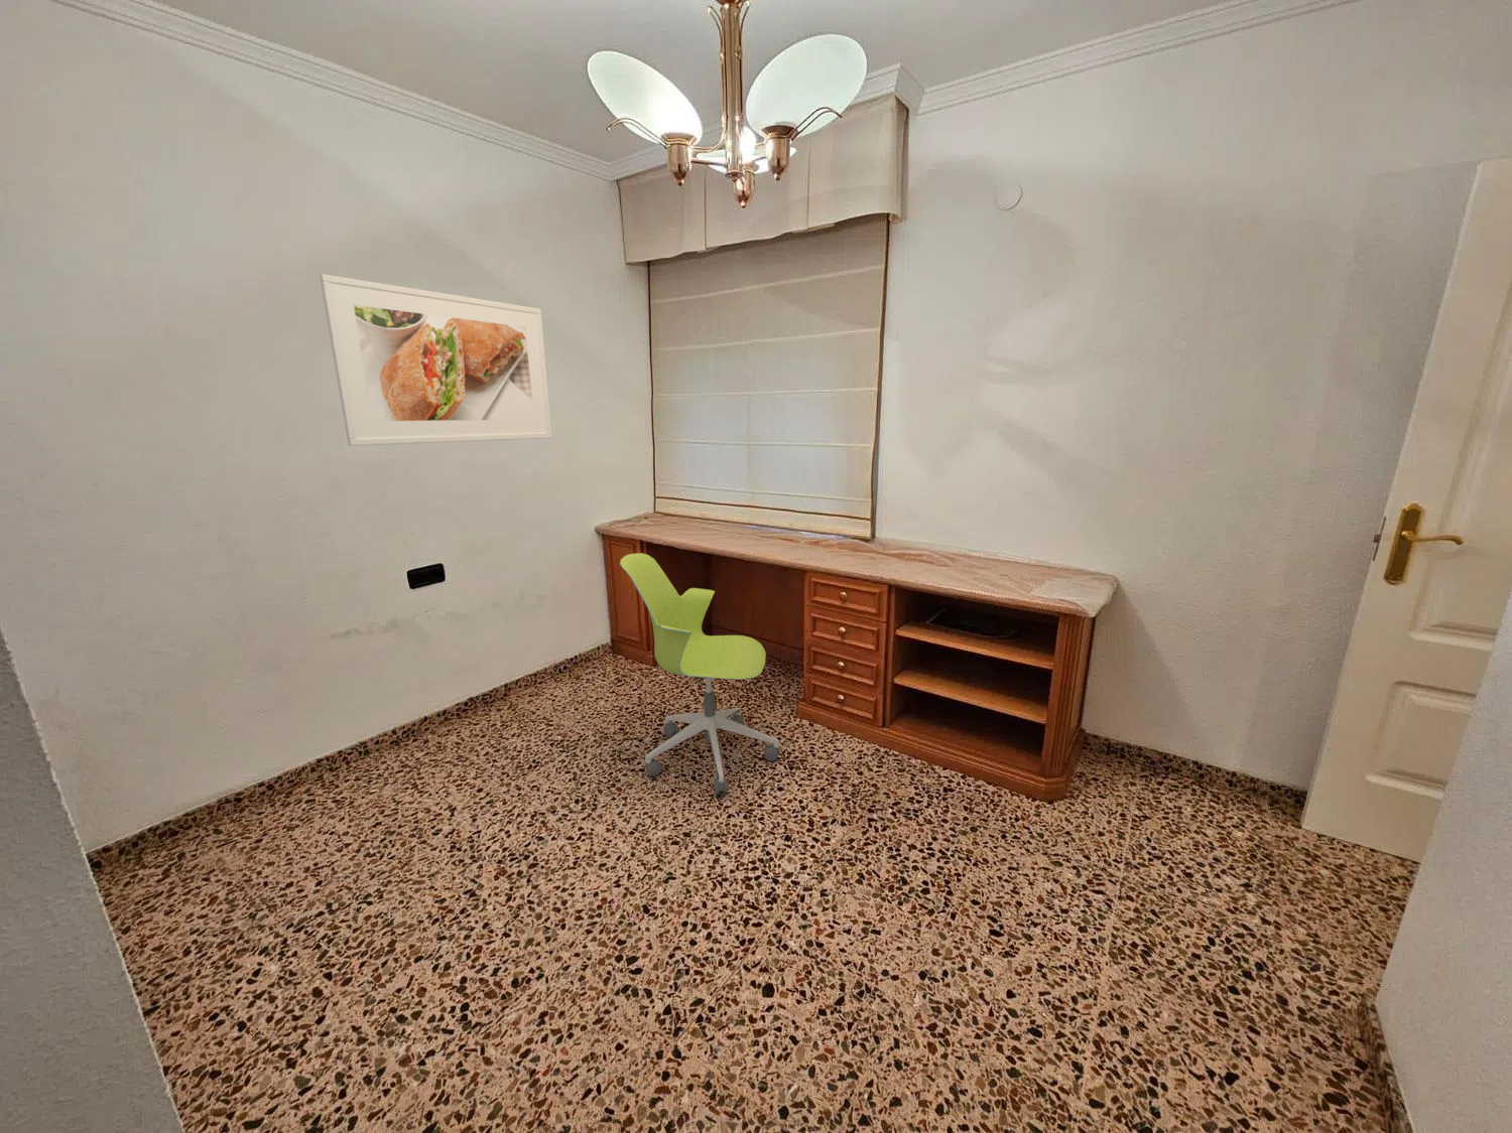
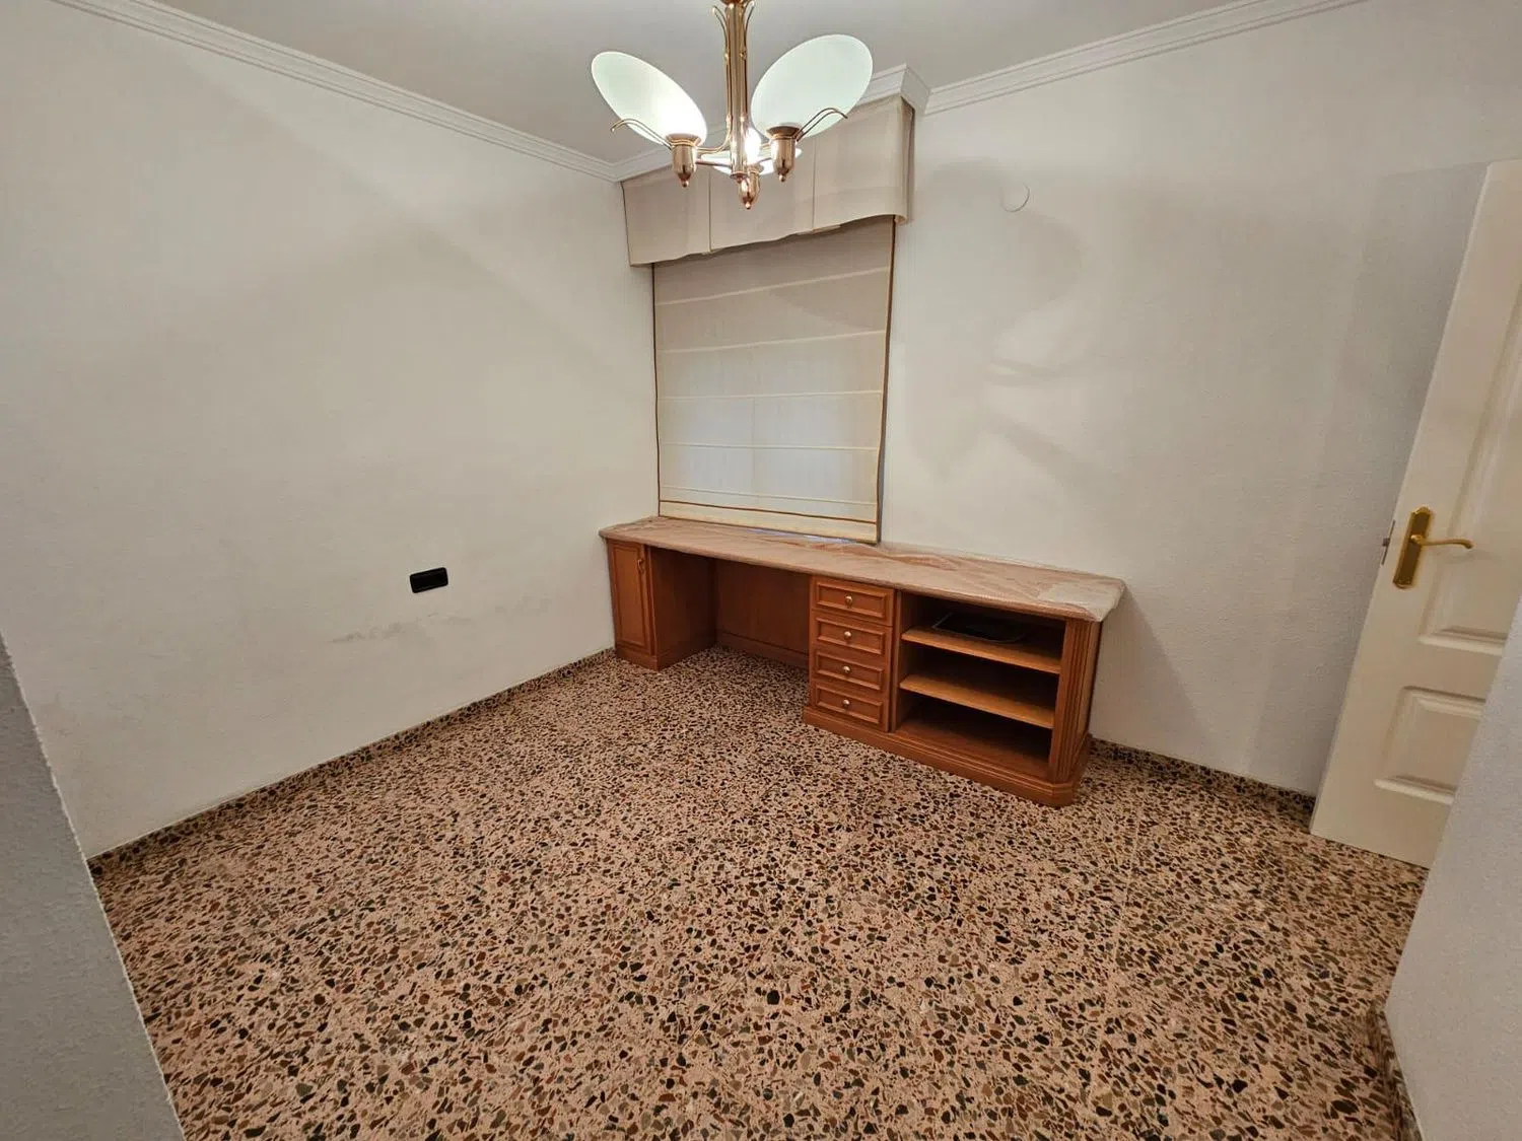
- office chair [619,552,780,795]
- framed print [319,273,554,447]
